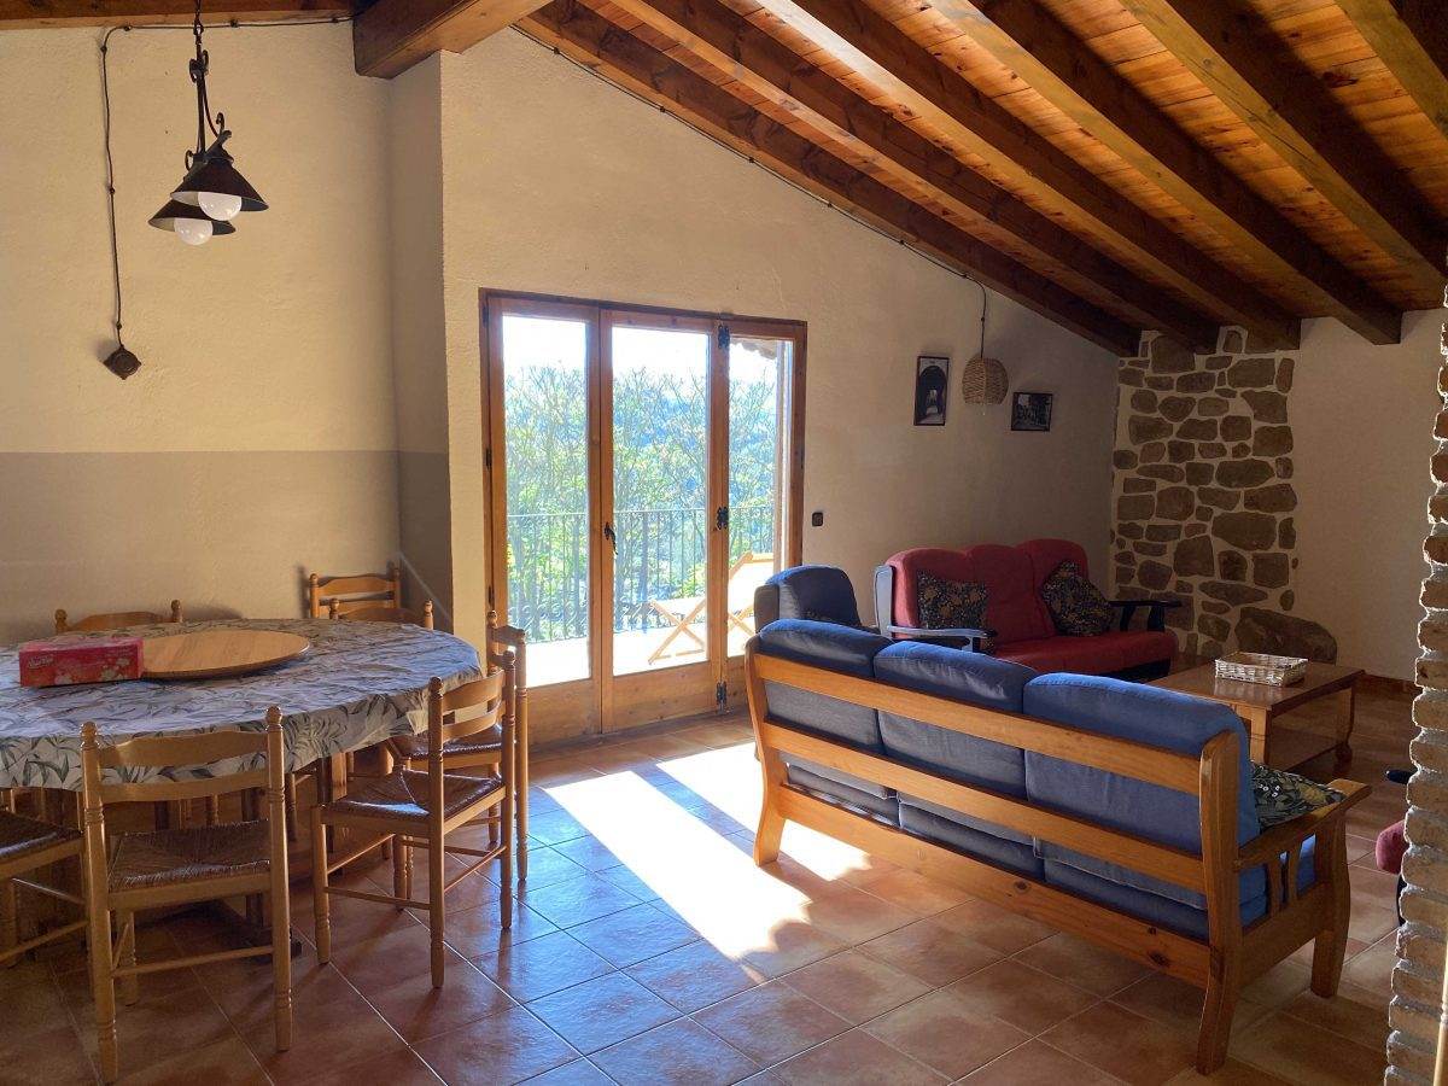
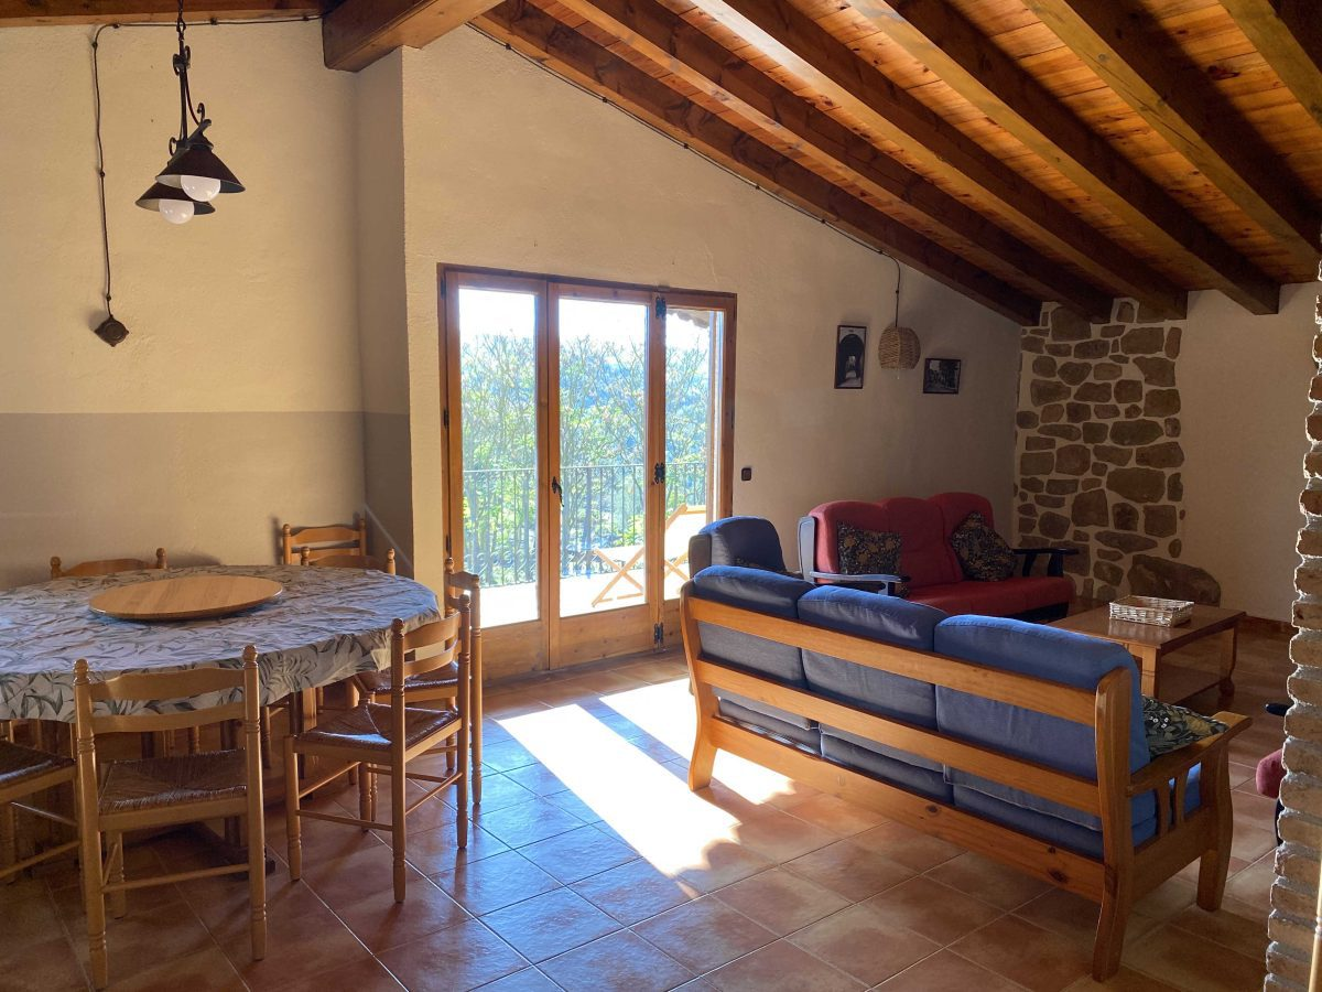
- tissue box [17,636,145,689]
